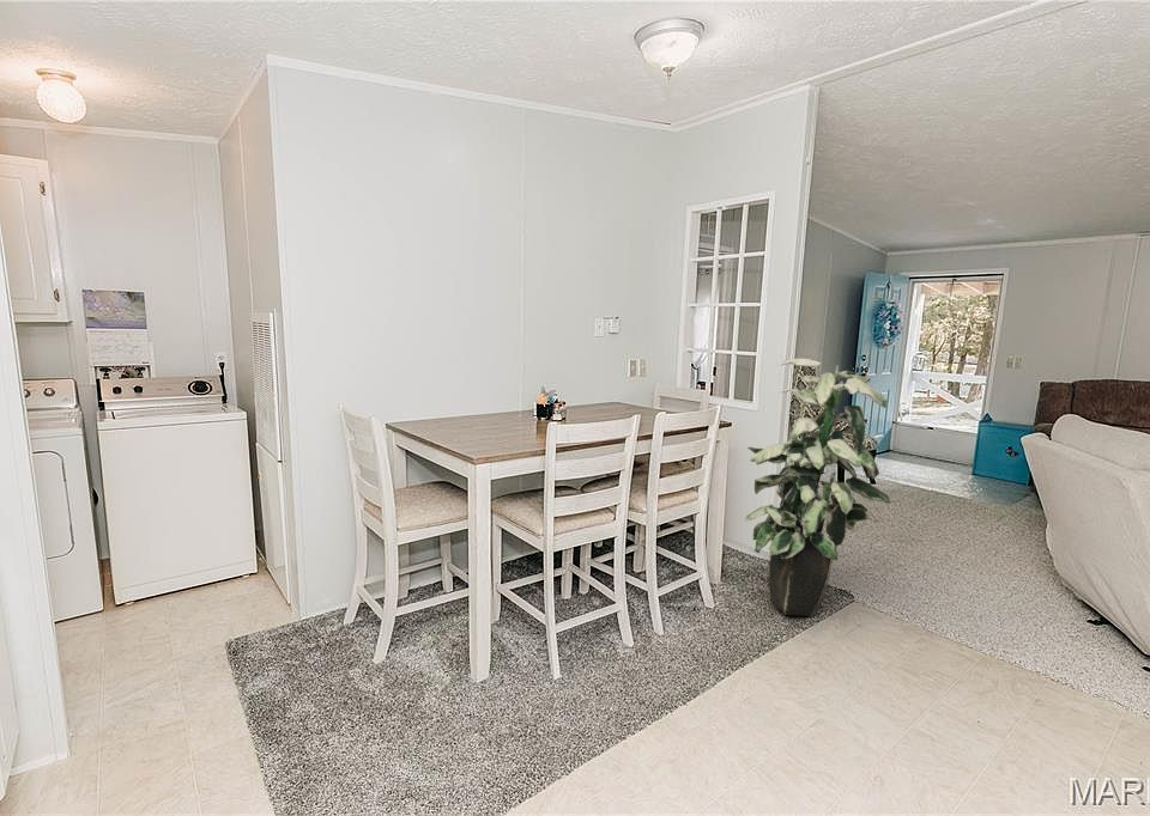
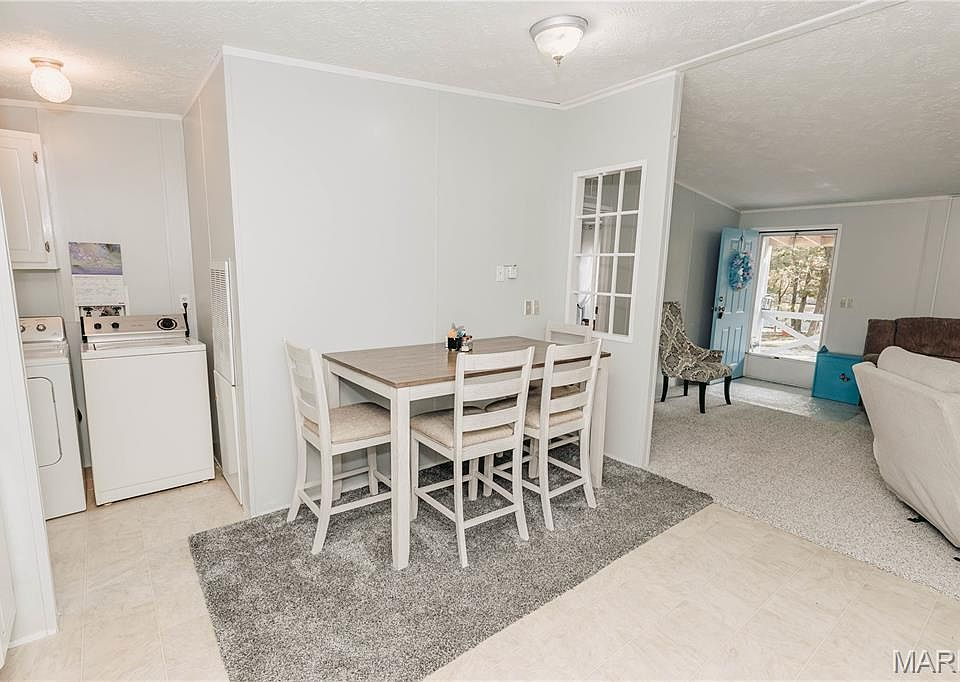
- indoor plant [744,358,891,617]
